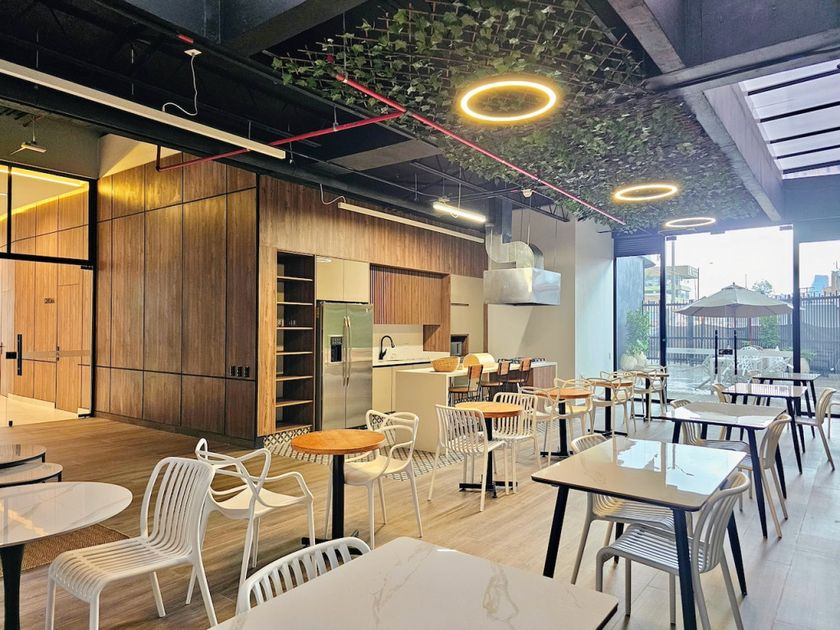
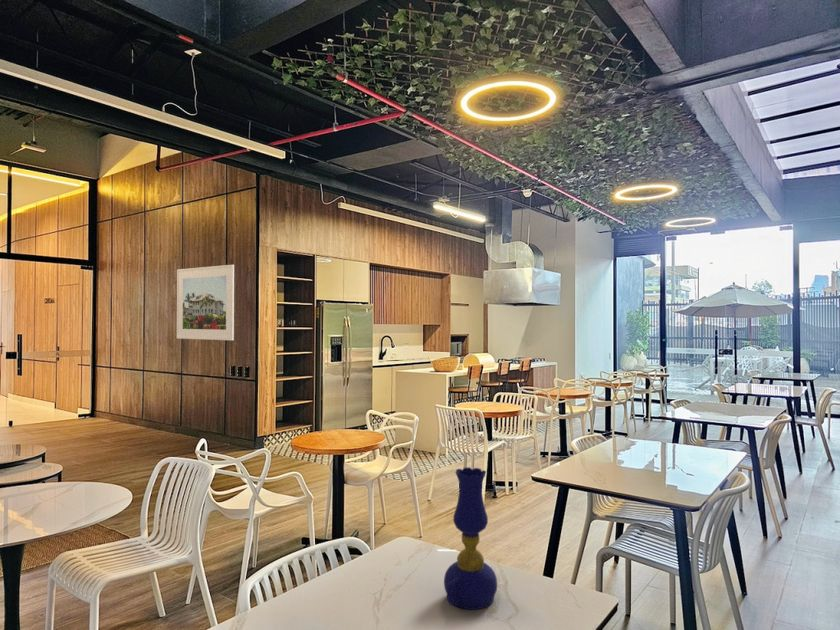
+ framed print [176,264,235,341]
+ oil lamp [443,466,498,611]
